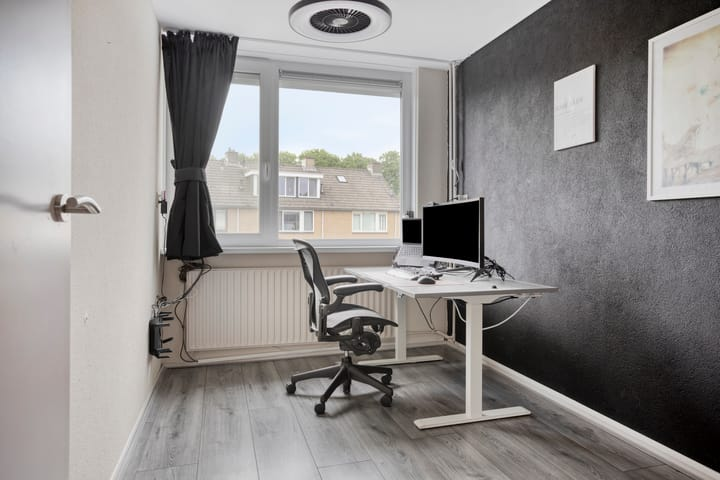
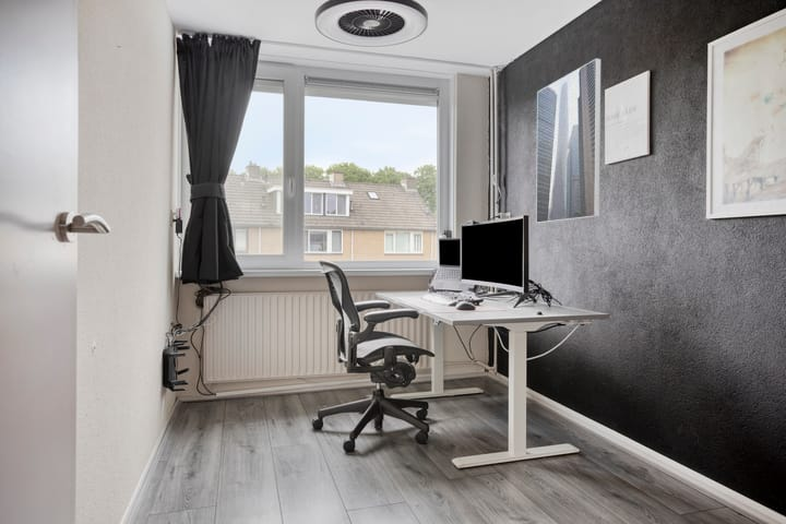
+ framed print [535,58,602,224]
